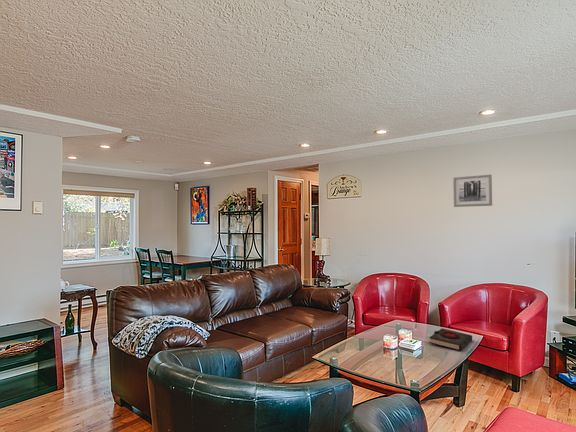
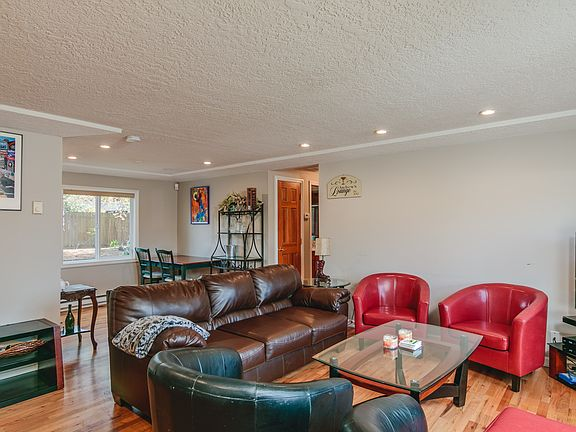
- wall art [452,174,493,208]
- book [428,328,473,352]
